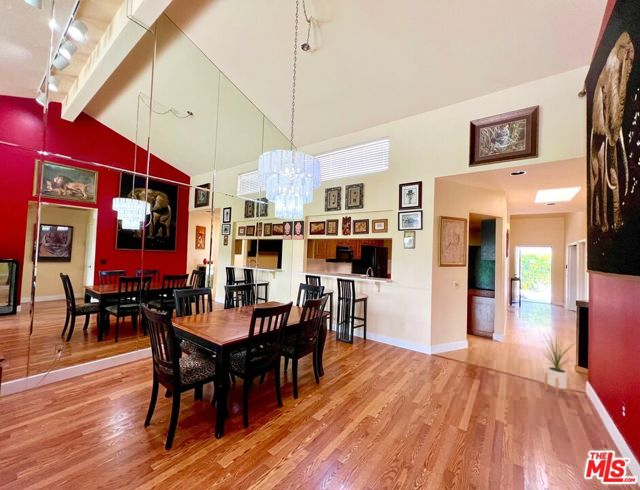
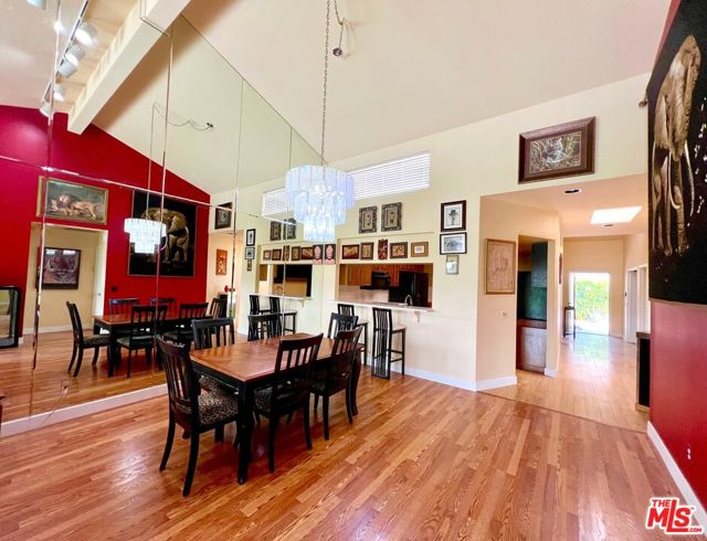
- house plant [538,332,579,397]
